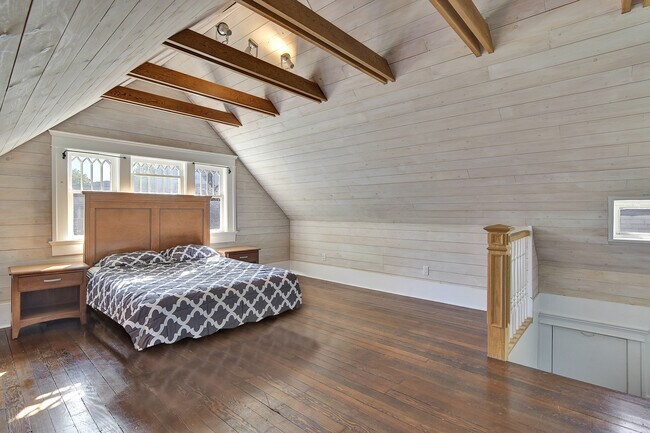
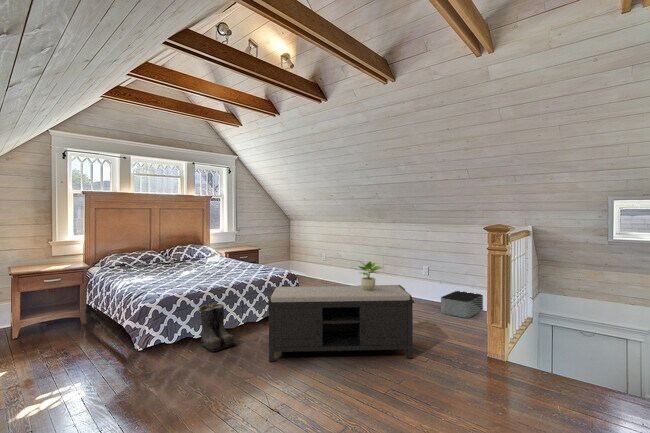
+ bench [266,284,415,362]
+ potted plant [357,259,384,291]
+ storage bin [440,290,484,319]
+ boots [198,303,238,352]
